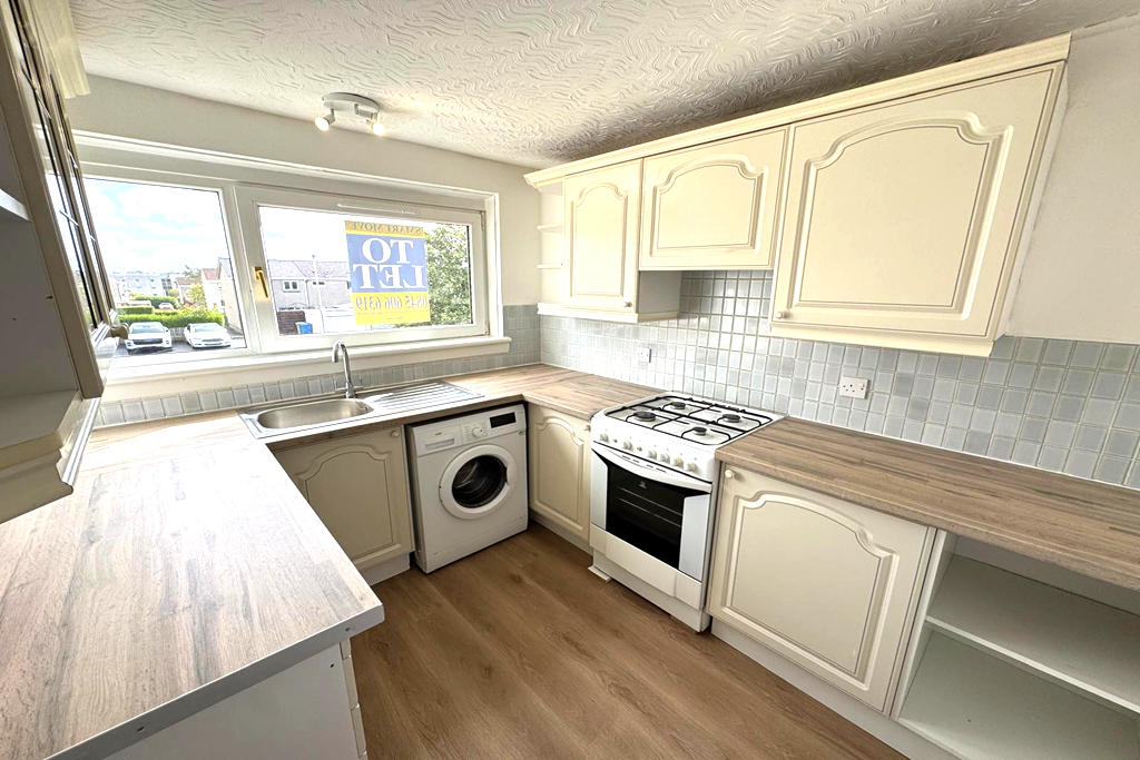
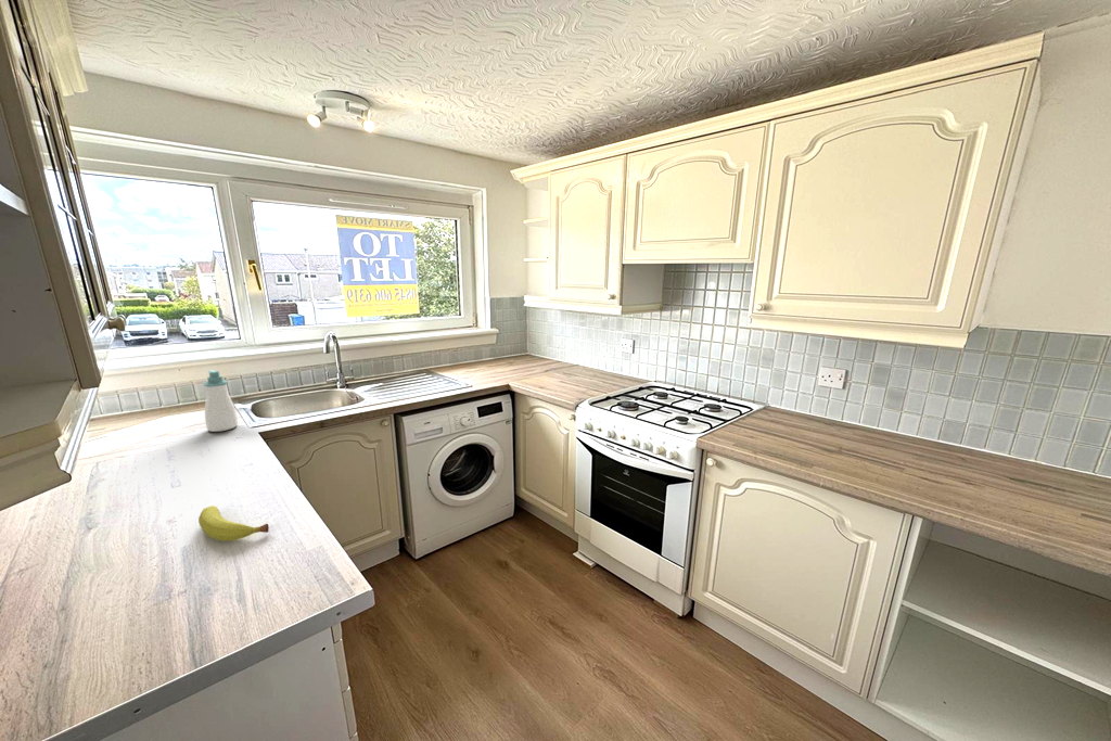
+ soap bottle [203,369,239,433]
+ fruit [197,504,270,542]
